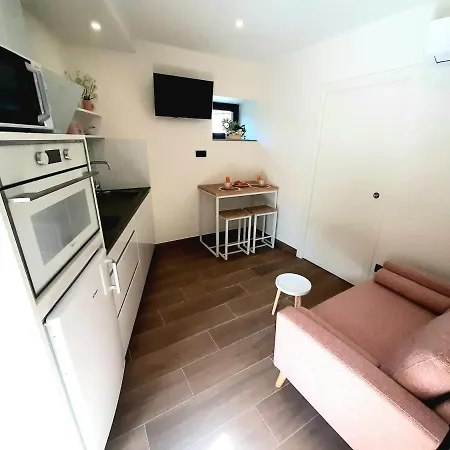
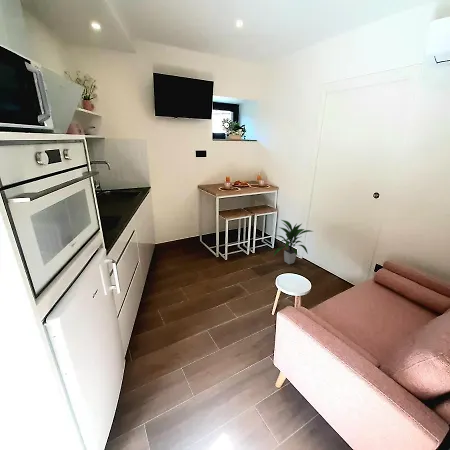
+ indoor plant [273,219,313,265]
